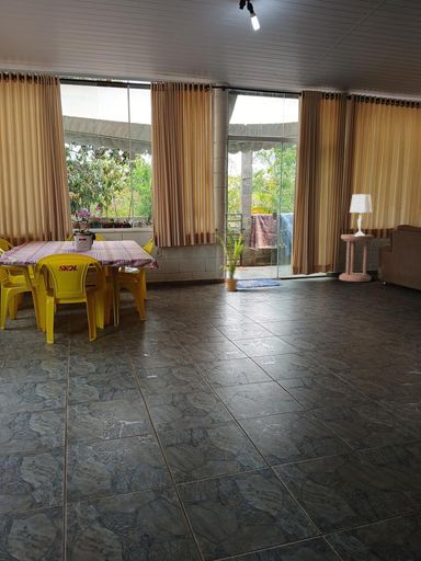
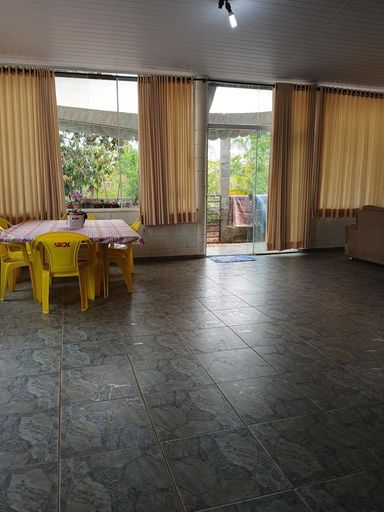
- lamp [349,193,373,236]
- side table [338,233,374,283]
- house plant [214,226,249,293]
